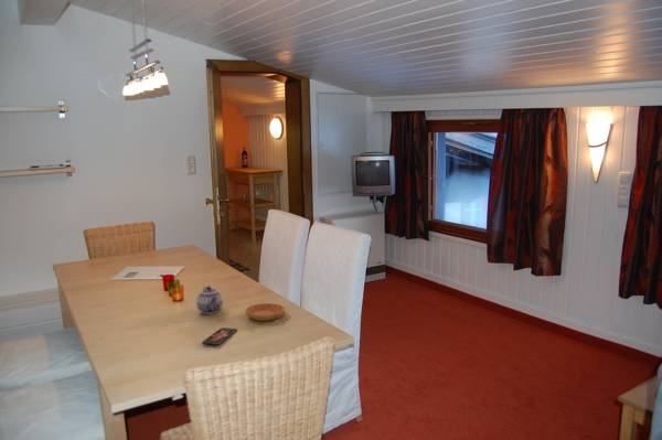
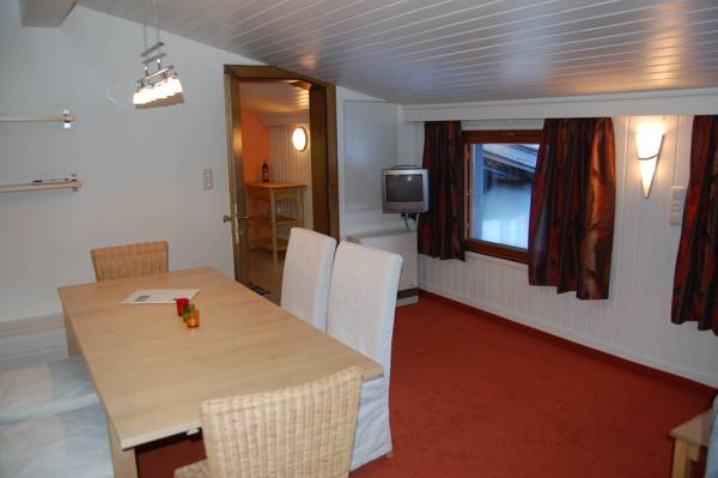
- smartphone [201,326,238,346]
- saucer [244,302,286,322]
- teapot [195,286,224,314]
